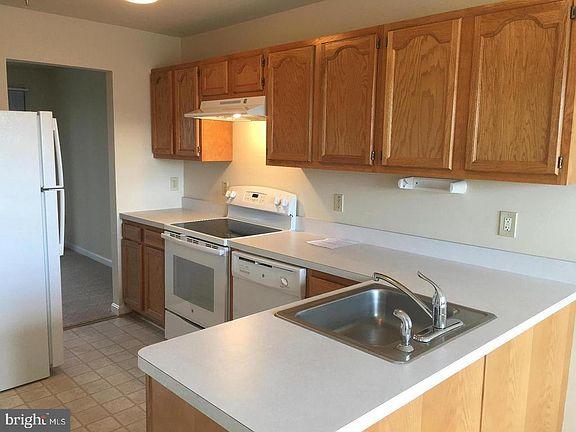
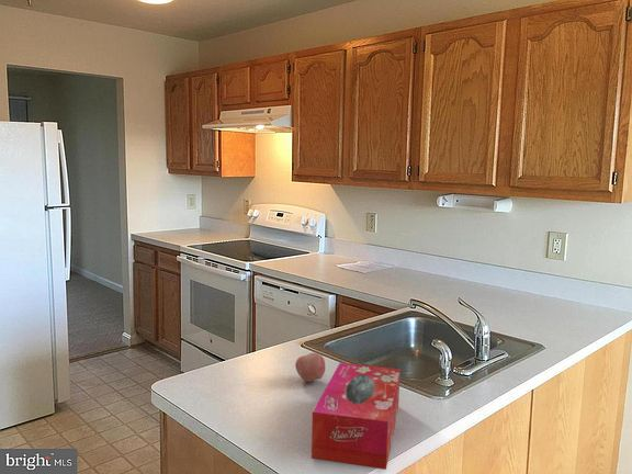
+ tissue box [311,362,402,471]
+ apple [294,352,326,383]
